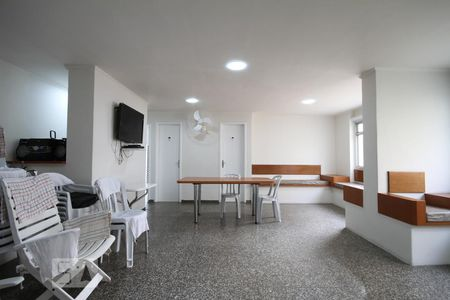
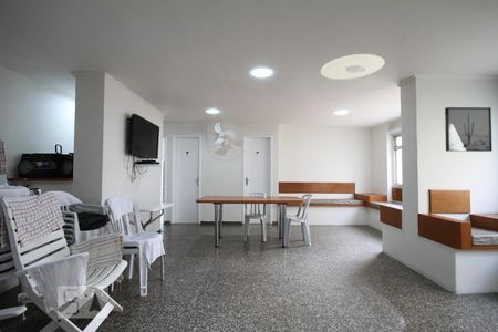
+ wall art [444,106,492,153]
+ ceiling light [320,53,386,81]
